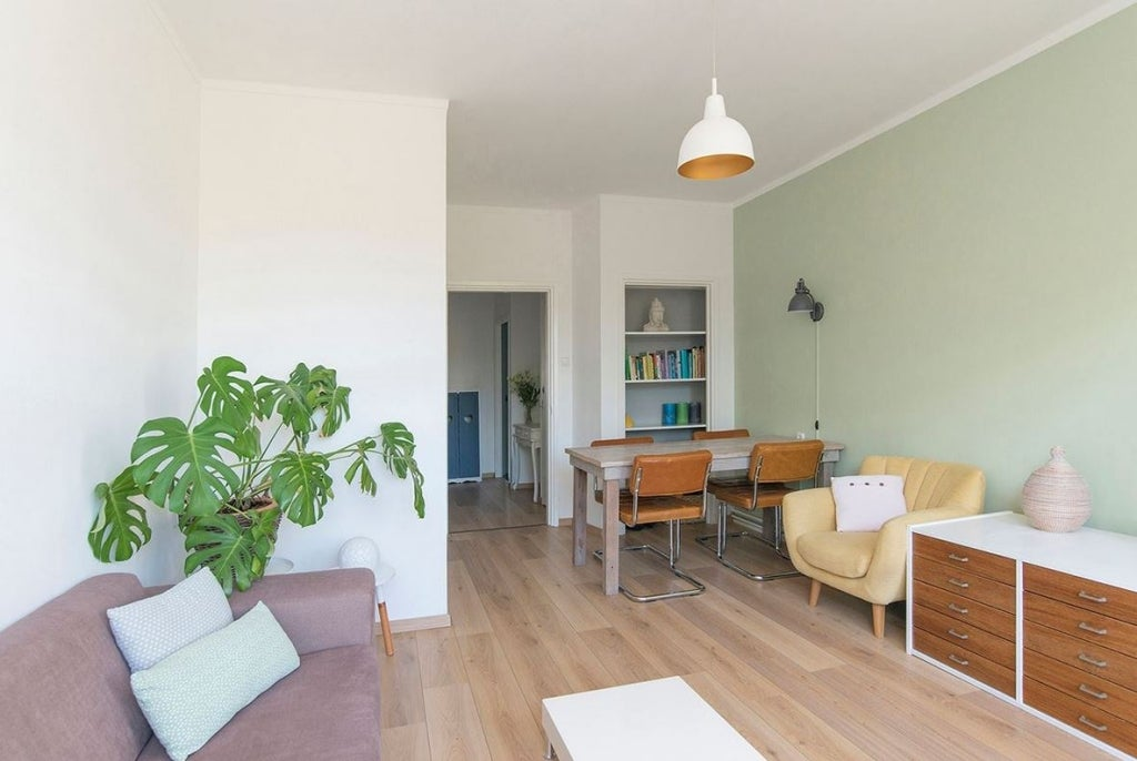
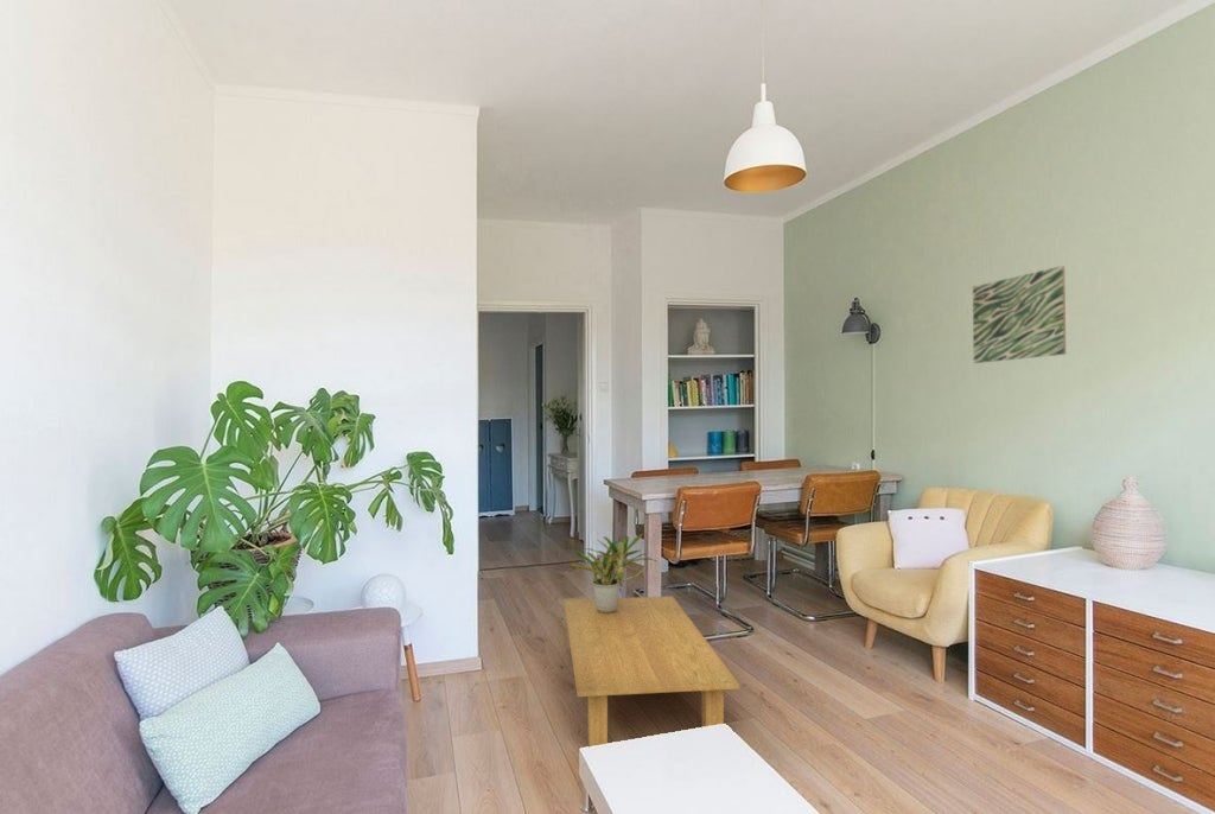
+ potted plant [565,533,659,613]
+ coffee table [562,594,740,748]
+ wall art [972,265,1067,364]
